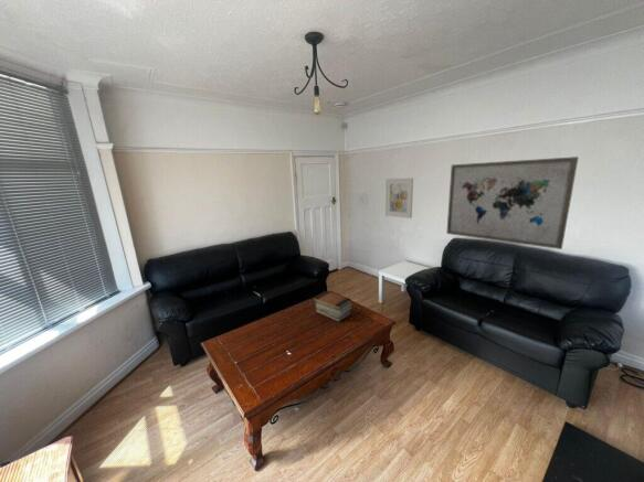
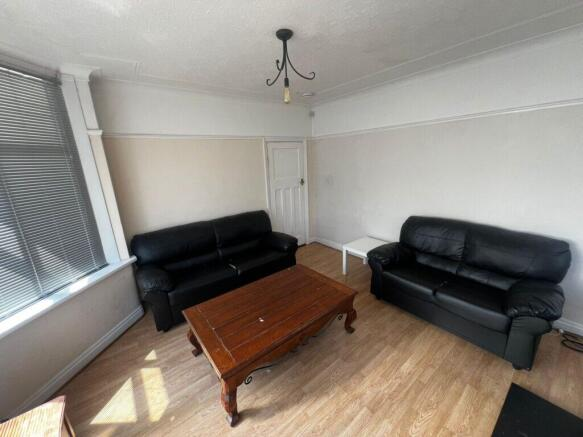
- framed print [384,176,414,219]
- wall art [445,156,580,250]
- book stack [312,290,352,323]
